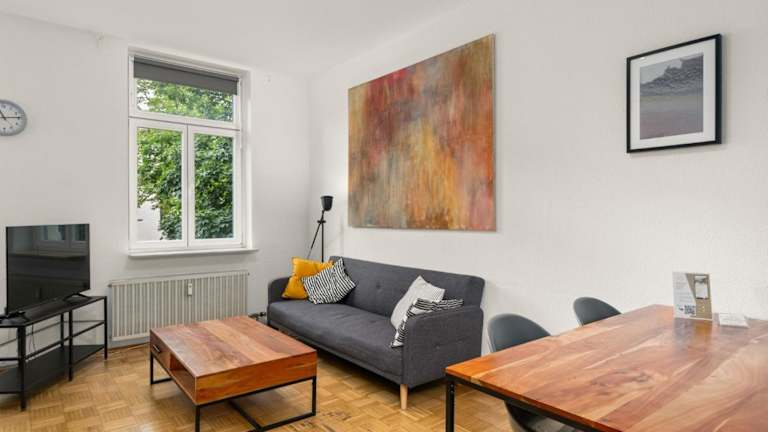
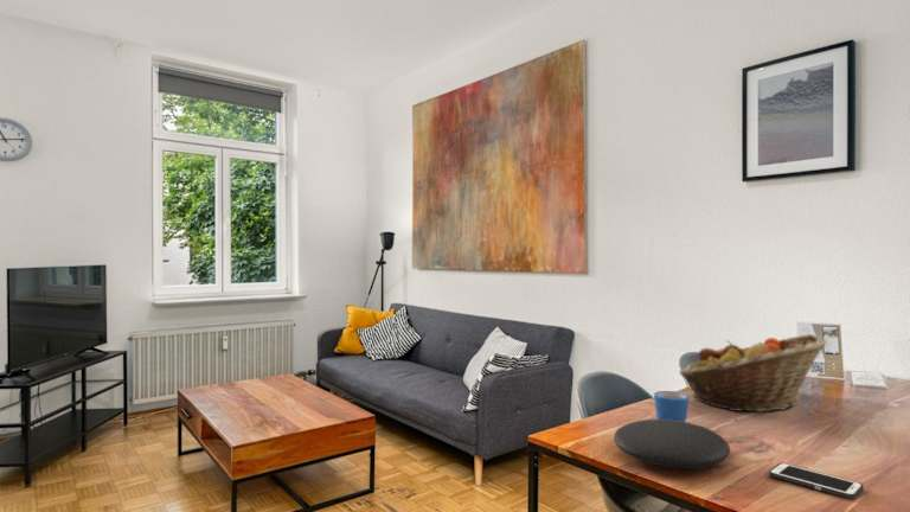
+ cell phone [768,461,865,500]
+ plate [613,418,731,469]
+ mug [653,390,691,422]
+ fruit basket [678,333,828,412]
